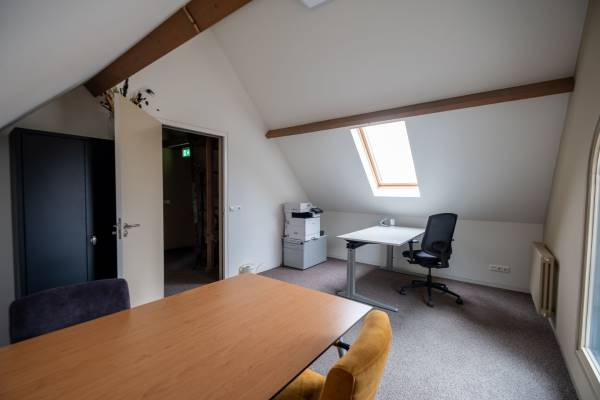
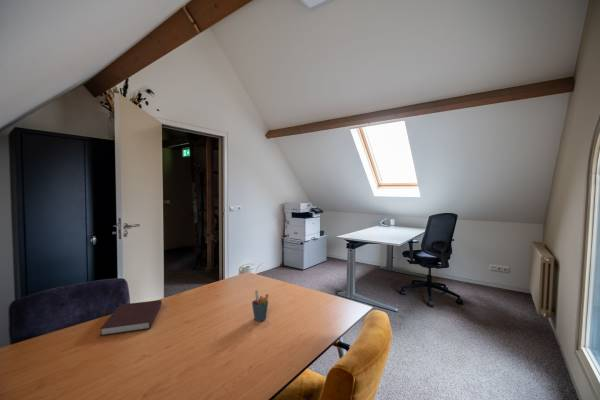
+ pen holder [251,289,270,322]
+ notebook [99,299,163,337]
